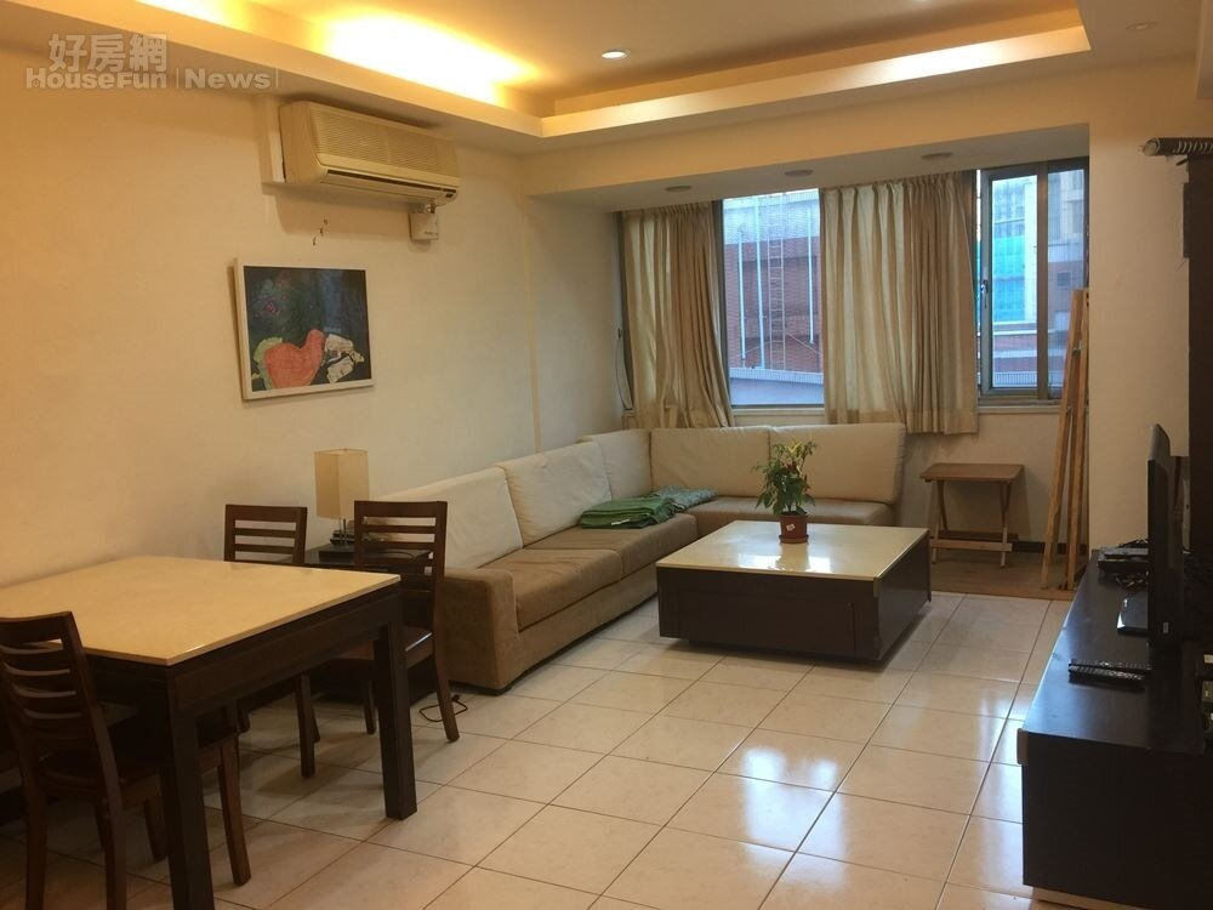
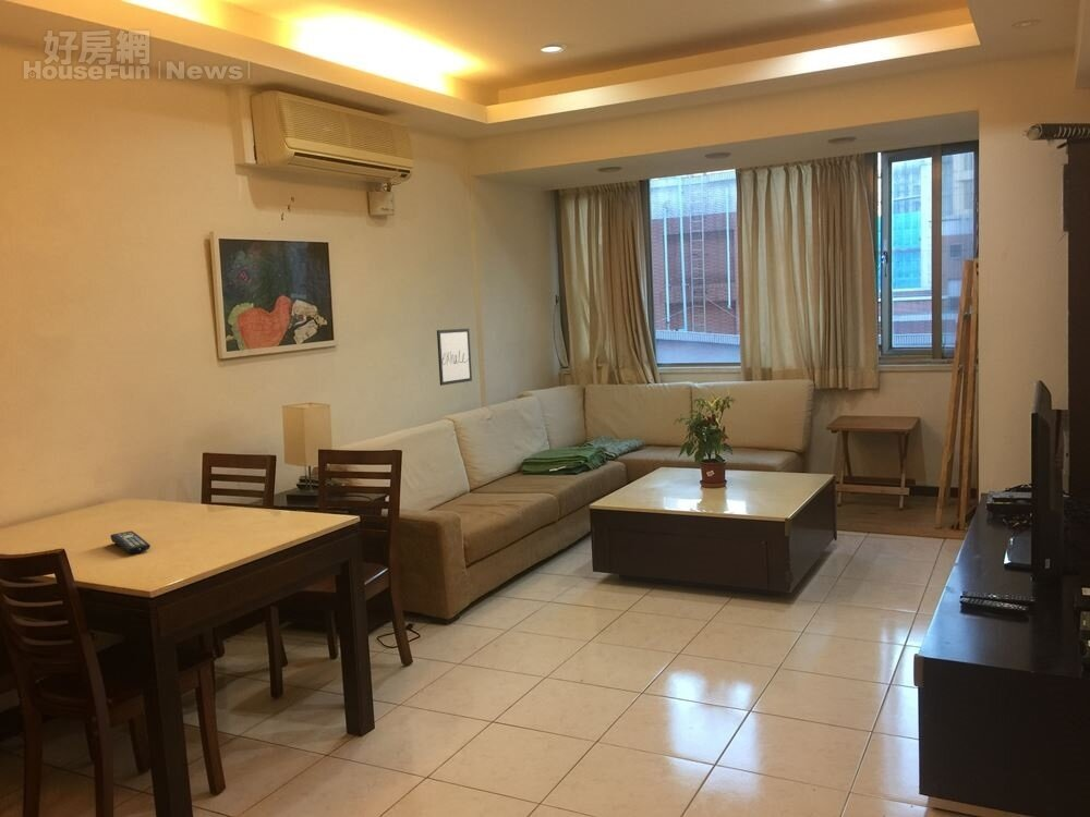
+ remote control [109,531,152,553]
+ wall art [436,328,473,387]
